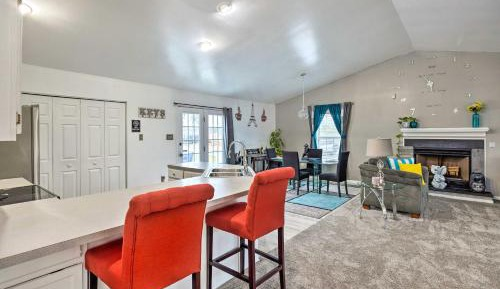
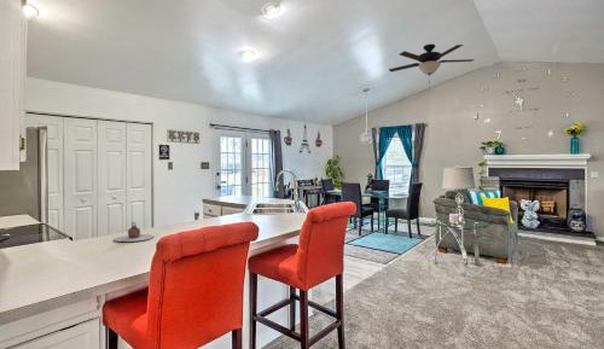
+ ceiling fan [388,42,476,89]
+ teapot [112,221,156,243]
